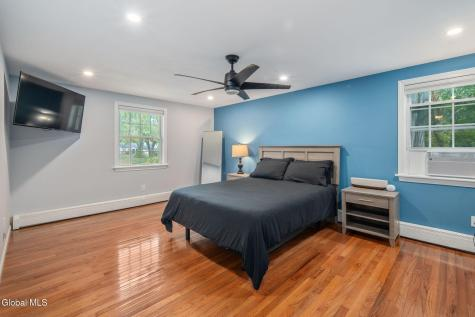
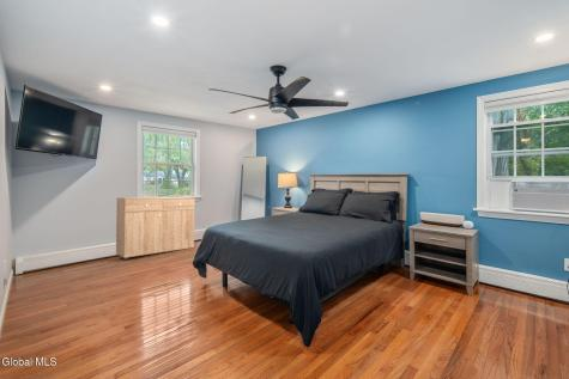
+ dresser [115,196,196,259]
